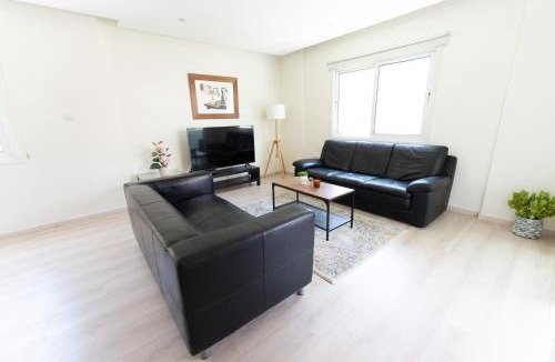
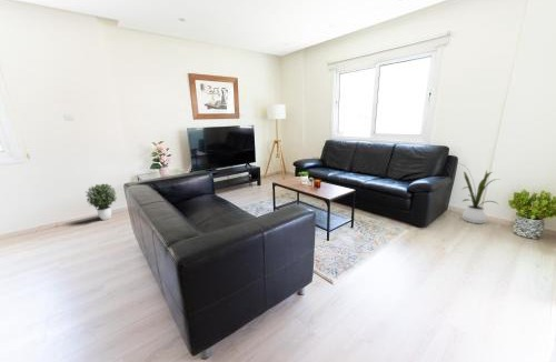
+ house plant [458,162,500,224]
+ potted plant [85,182,117,221]
